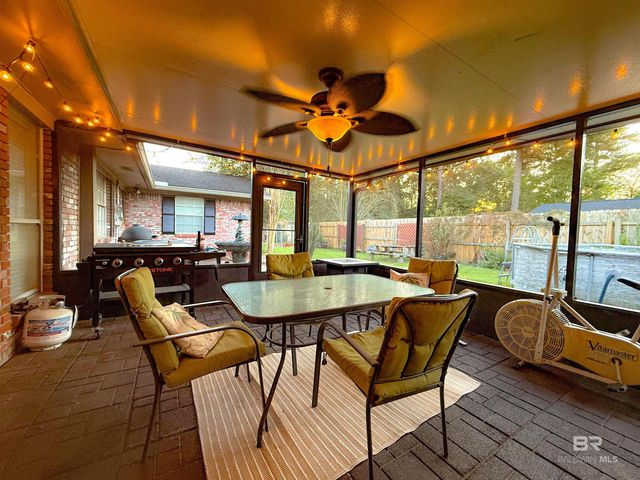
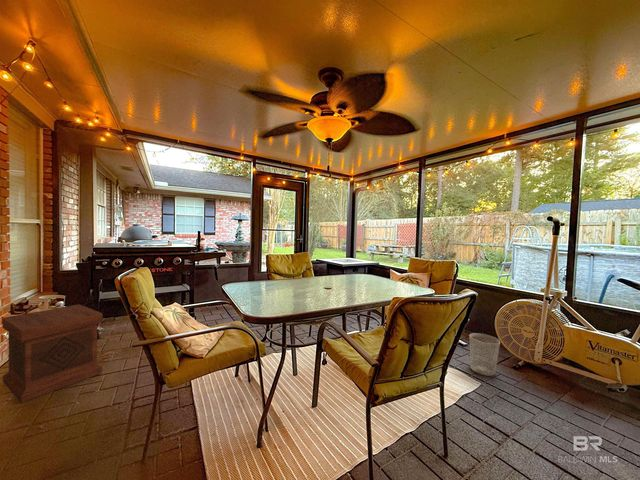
+ side table [2,303,103,404]
+ wastebasket [468,332,501,377]
